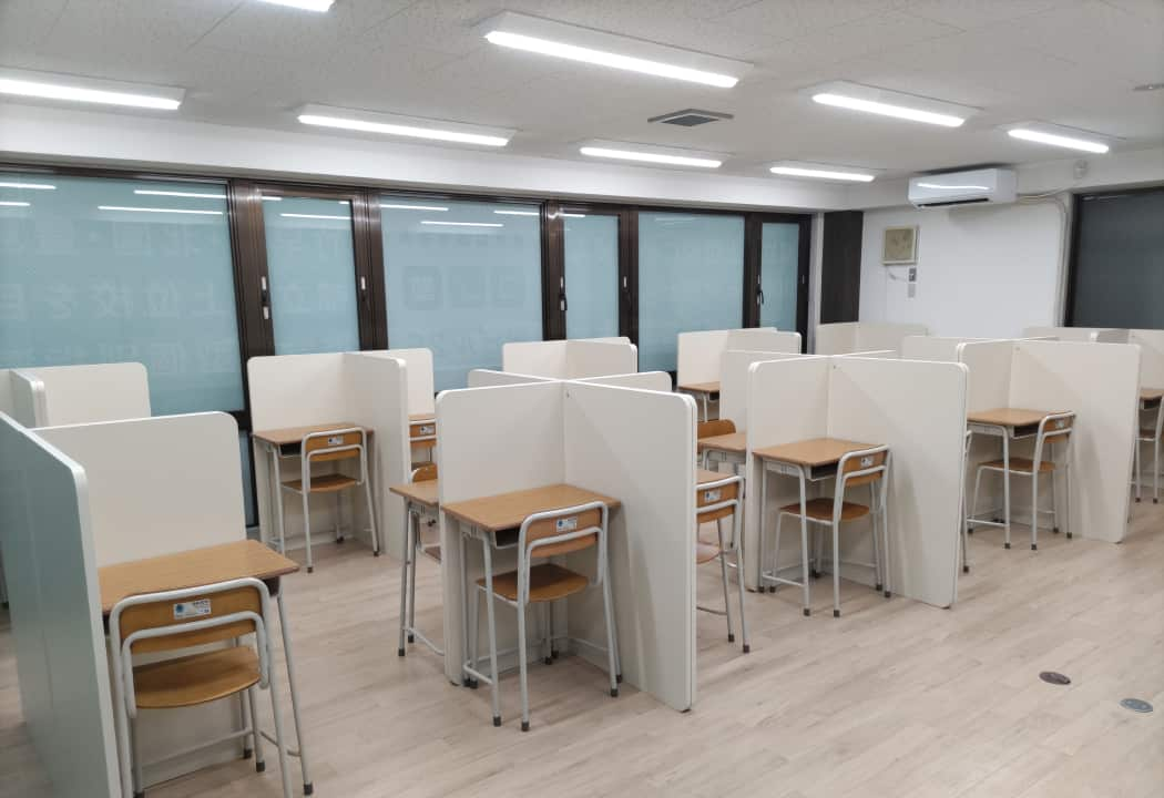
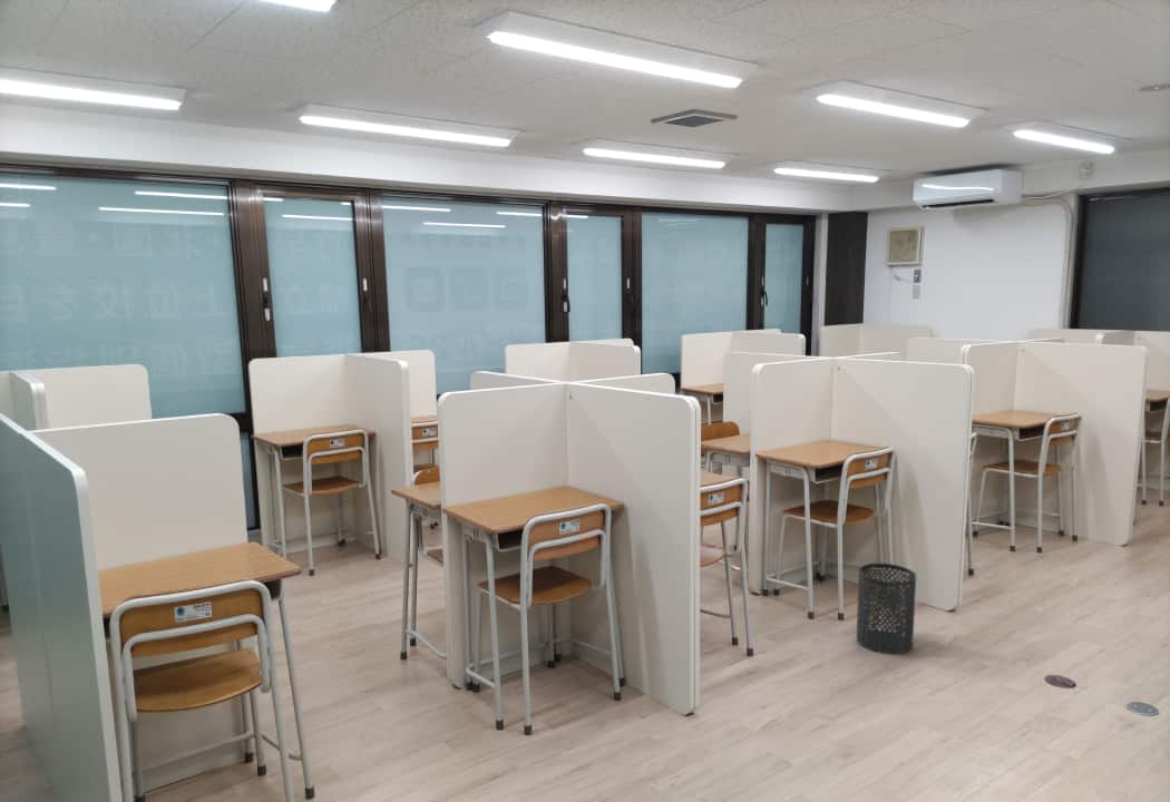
+ trash can [856,561,917,655]
